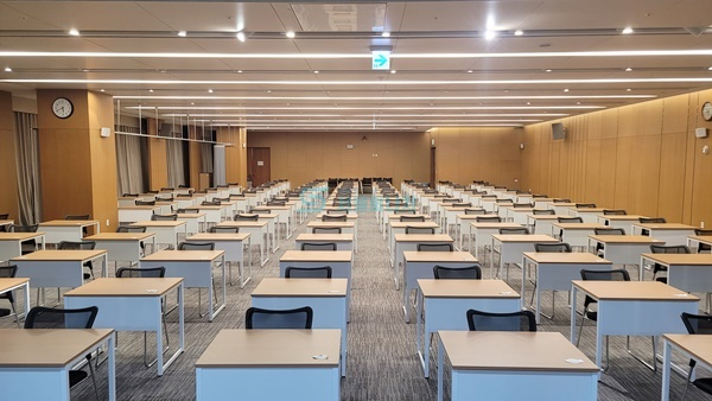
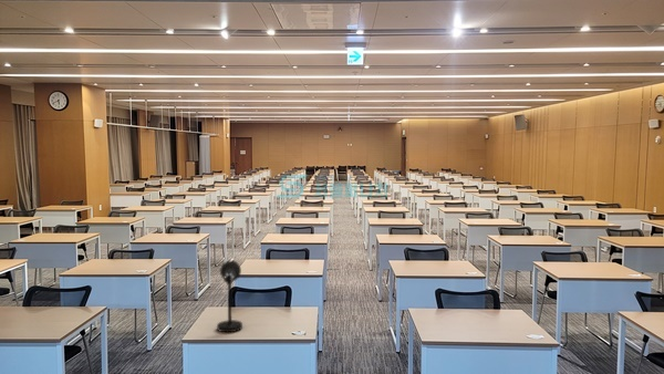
+ desk lamp [216,260,243,333]
